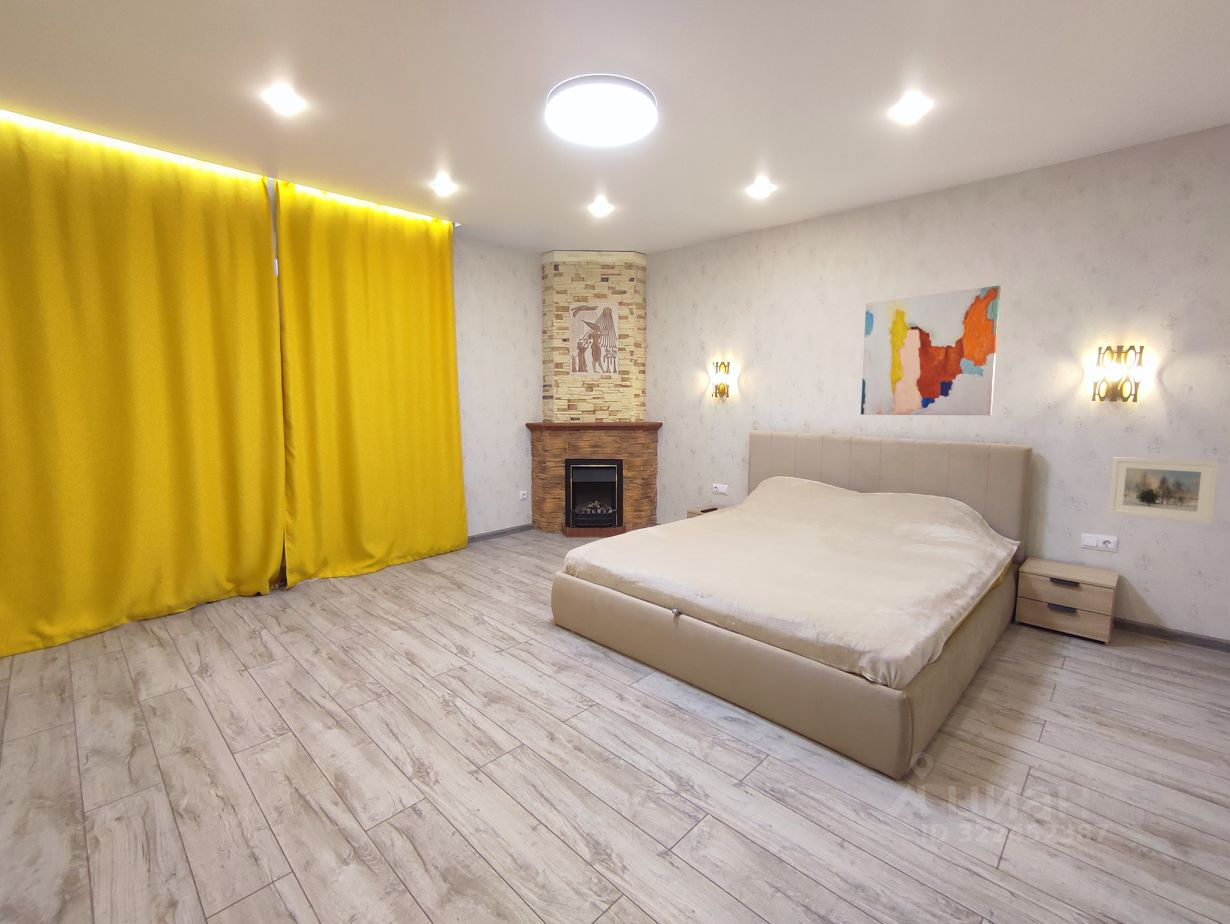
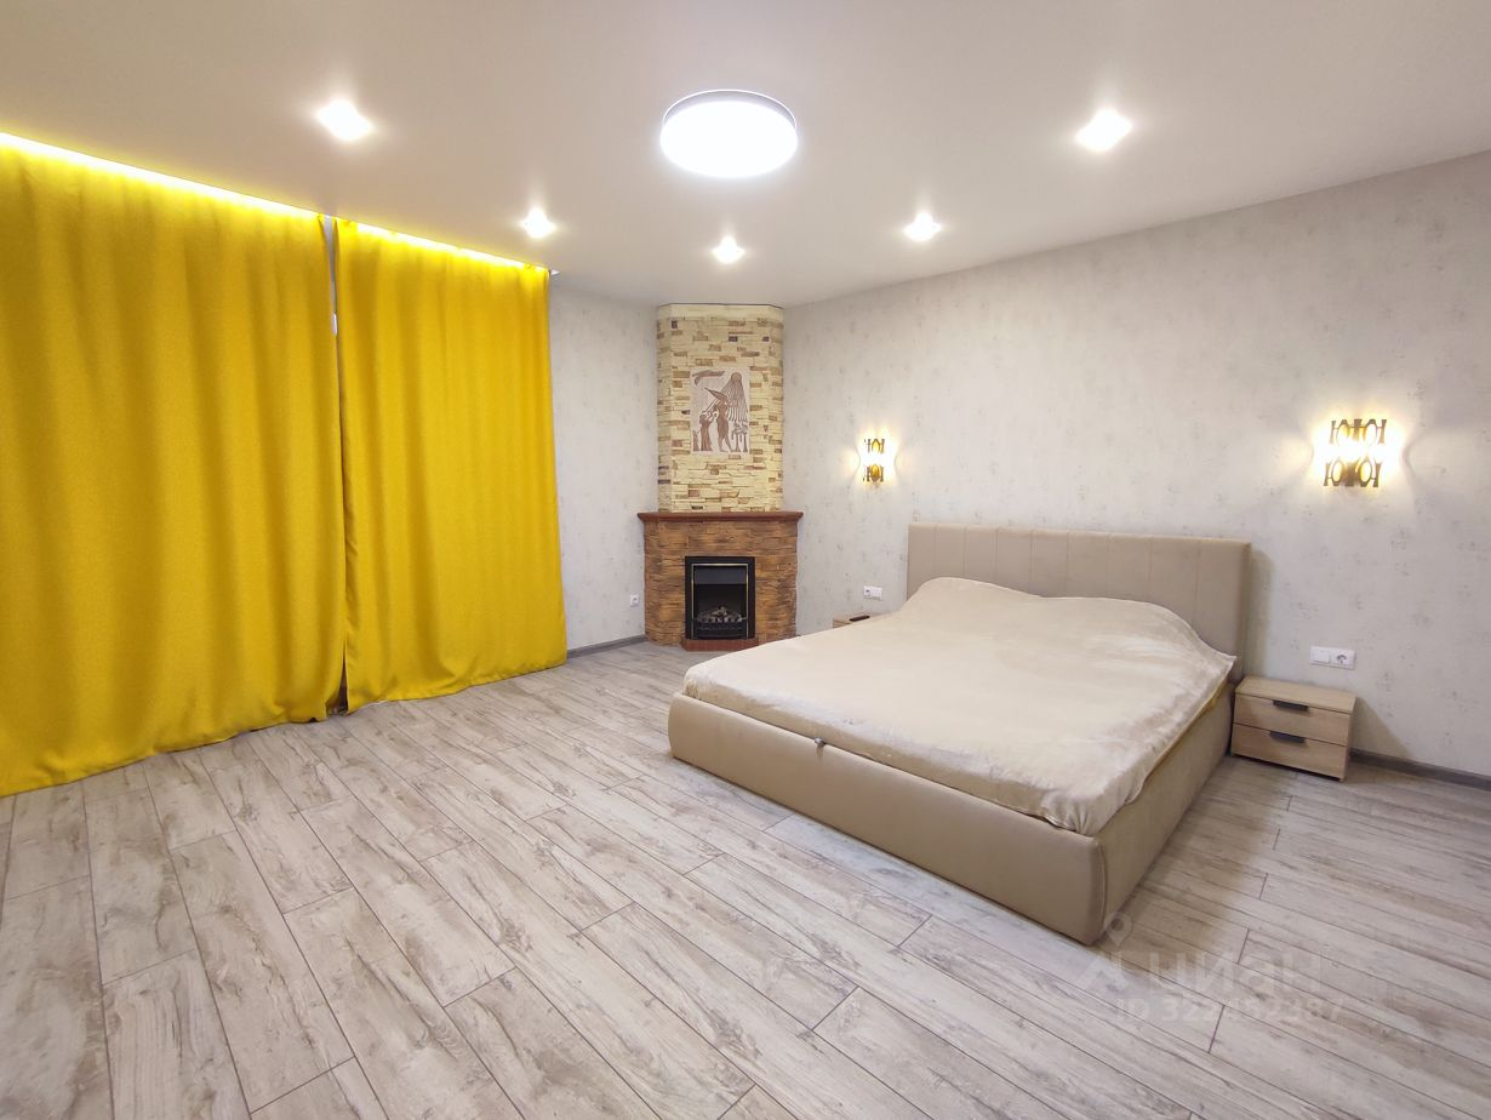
- wall art [860,285,1002,416]
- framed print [1107,456,1220,525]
